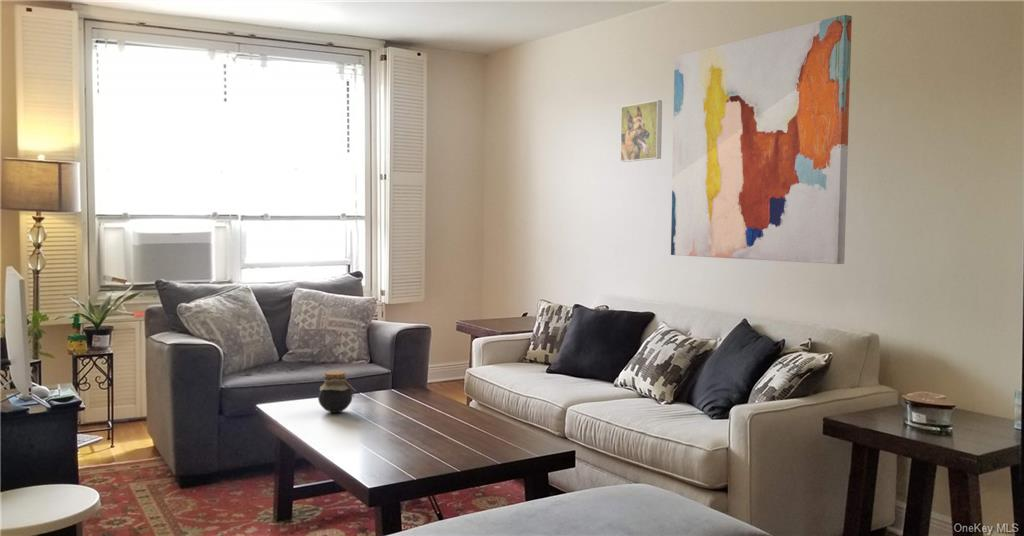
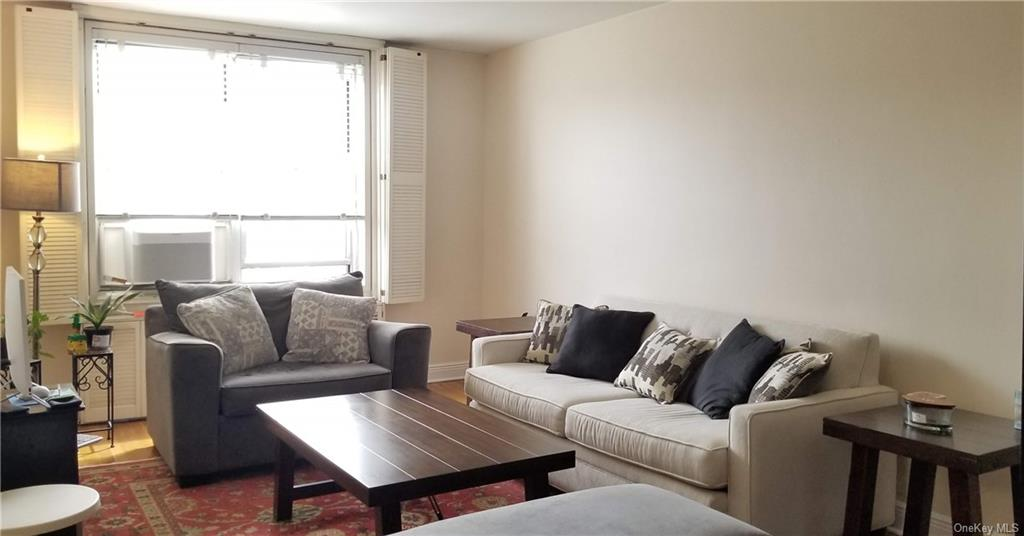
- jar [317,370,356,414]
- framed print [619,99,663,163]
- wall art [670,14,853,265]
